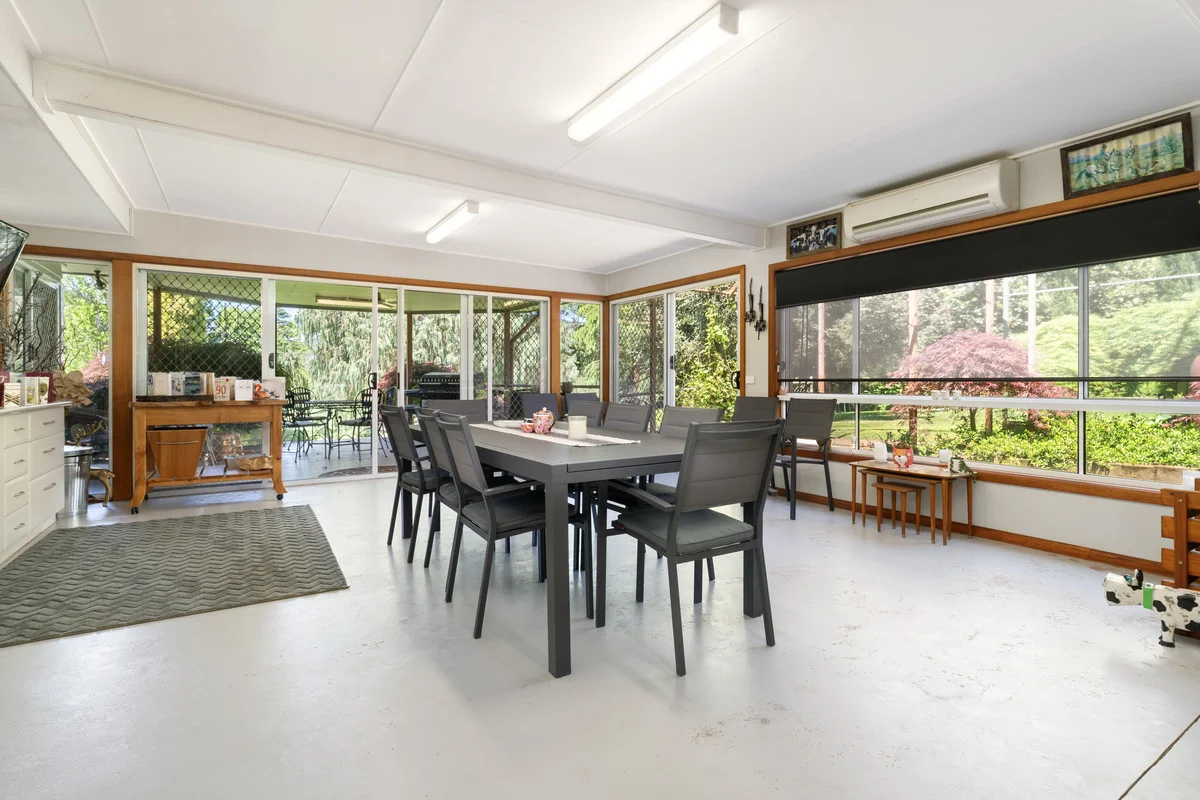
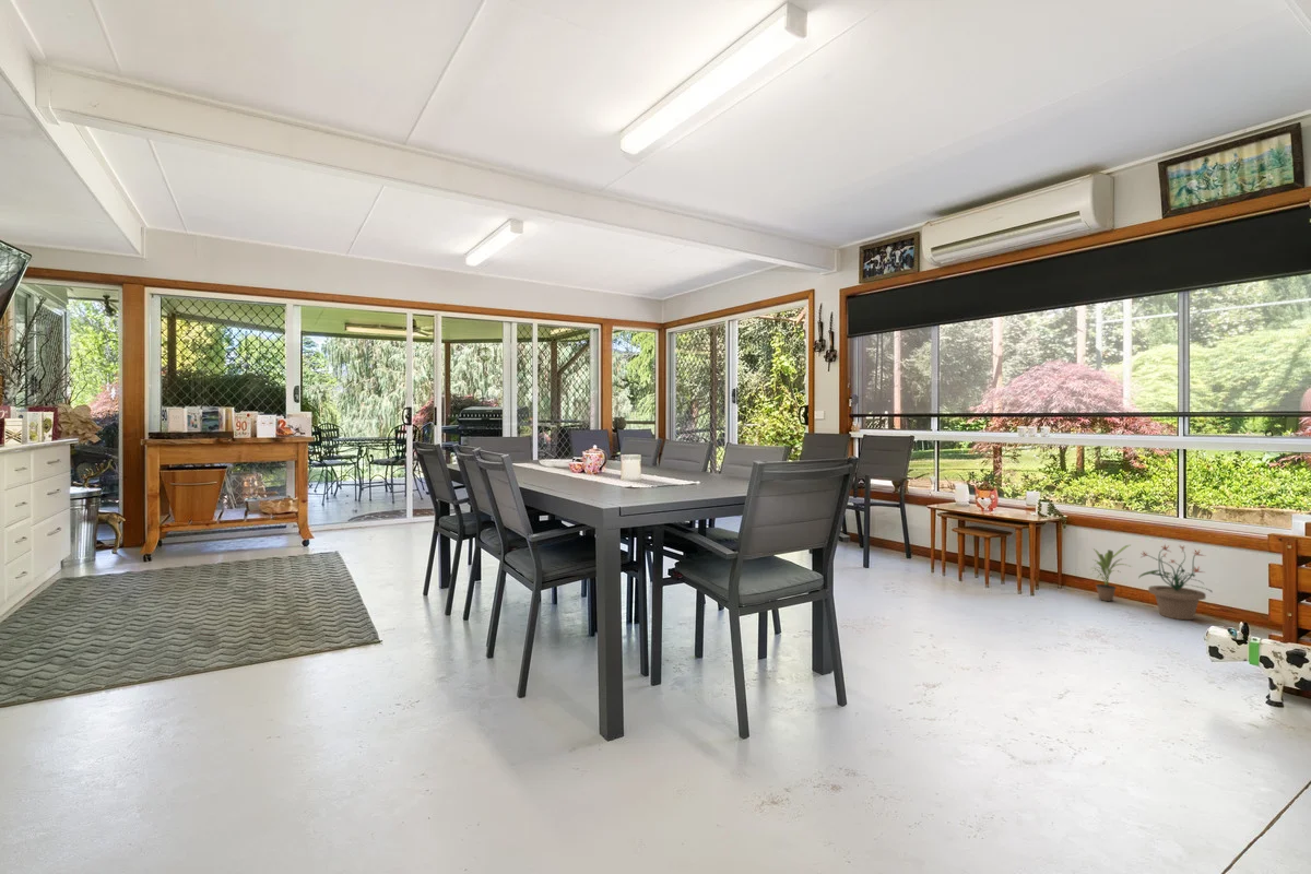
+ potted plant [1137,543,1214,621]
+ potted plant [1088,544,1133,602]
